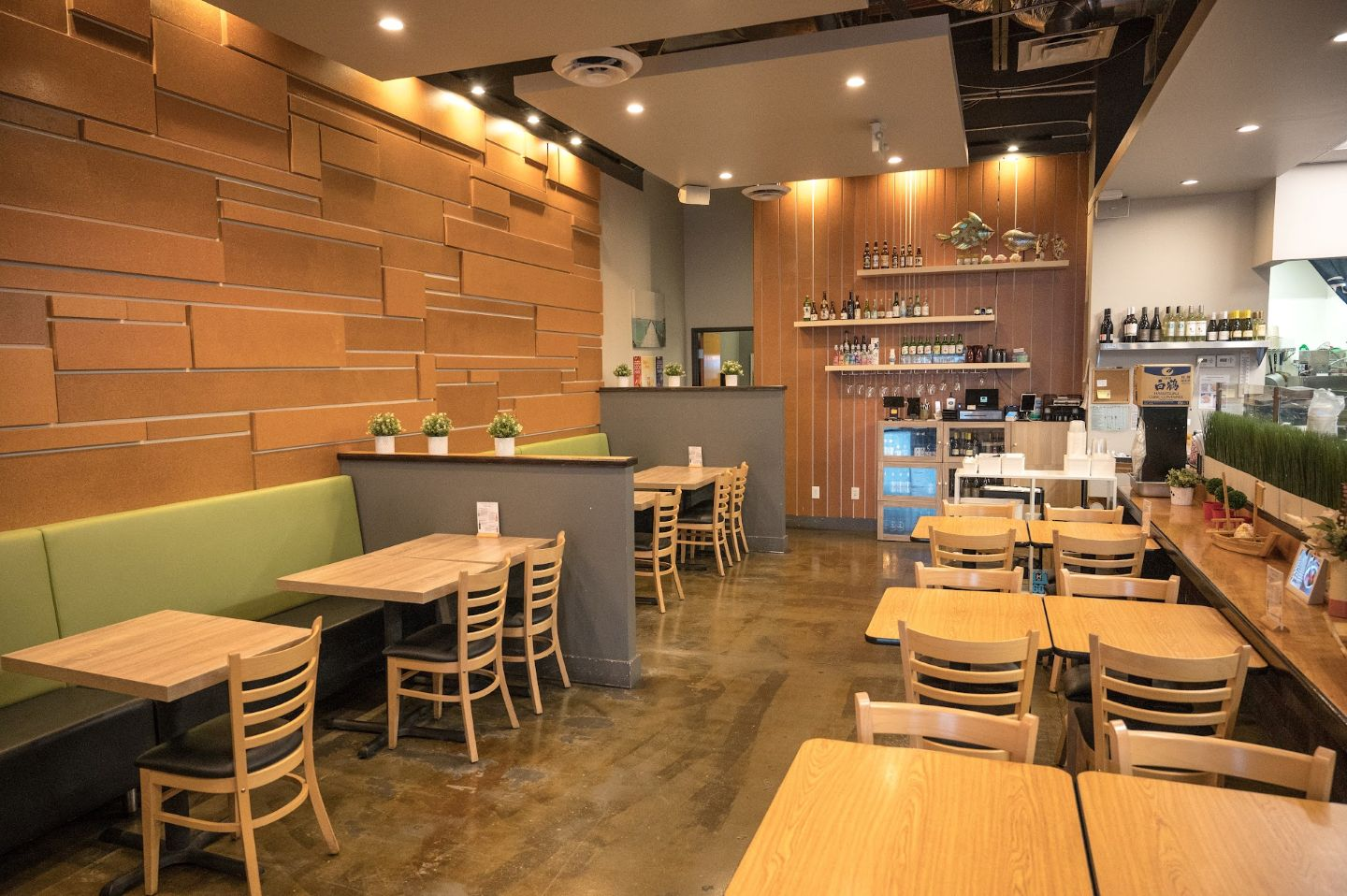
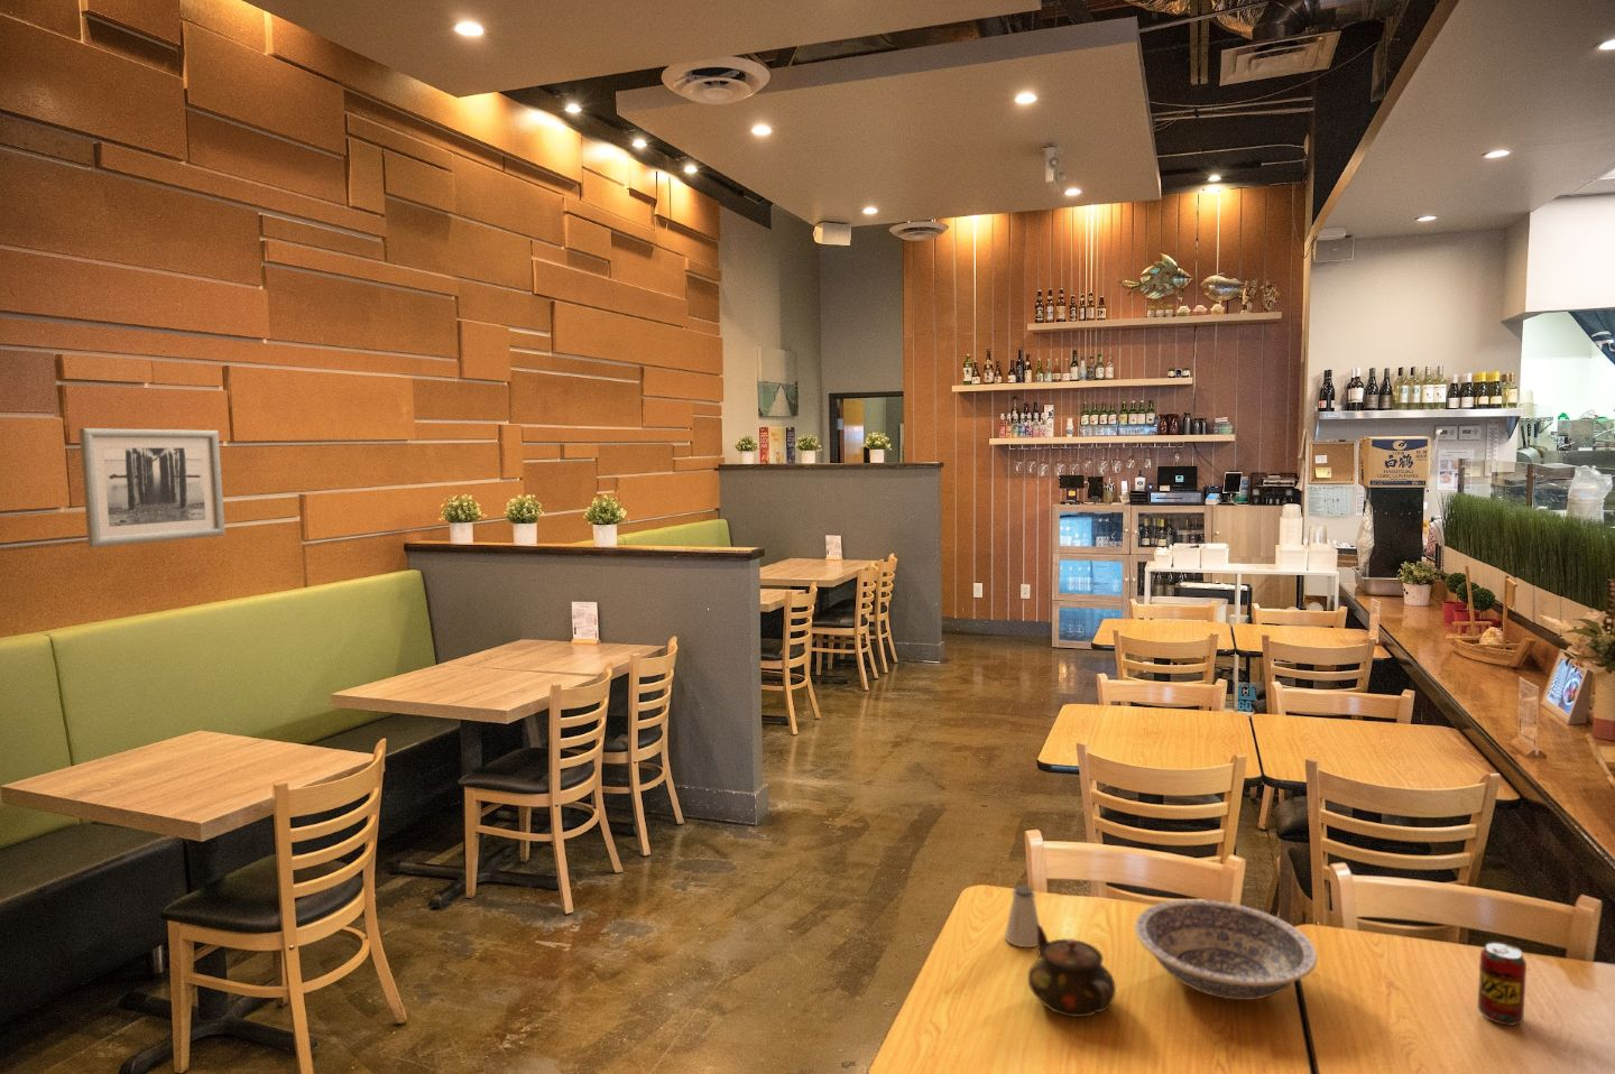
+ bowl [1134,898,1319,1001]
+ teapot [1028,925,1117,1018]
+ wall art [78,427,227,548]
+ saltshaker [1004,885,1041,948]
+ beverage can [1477,941,1527,1027]
